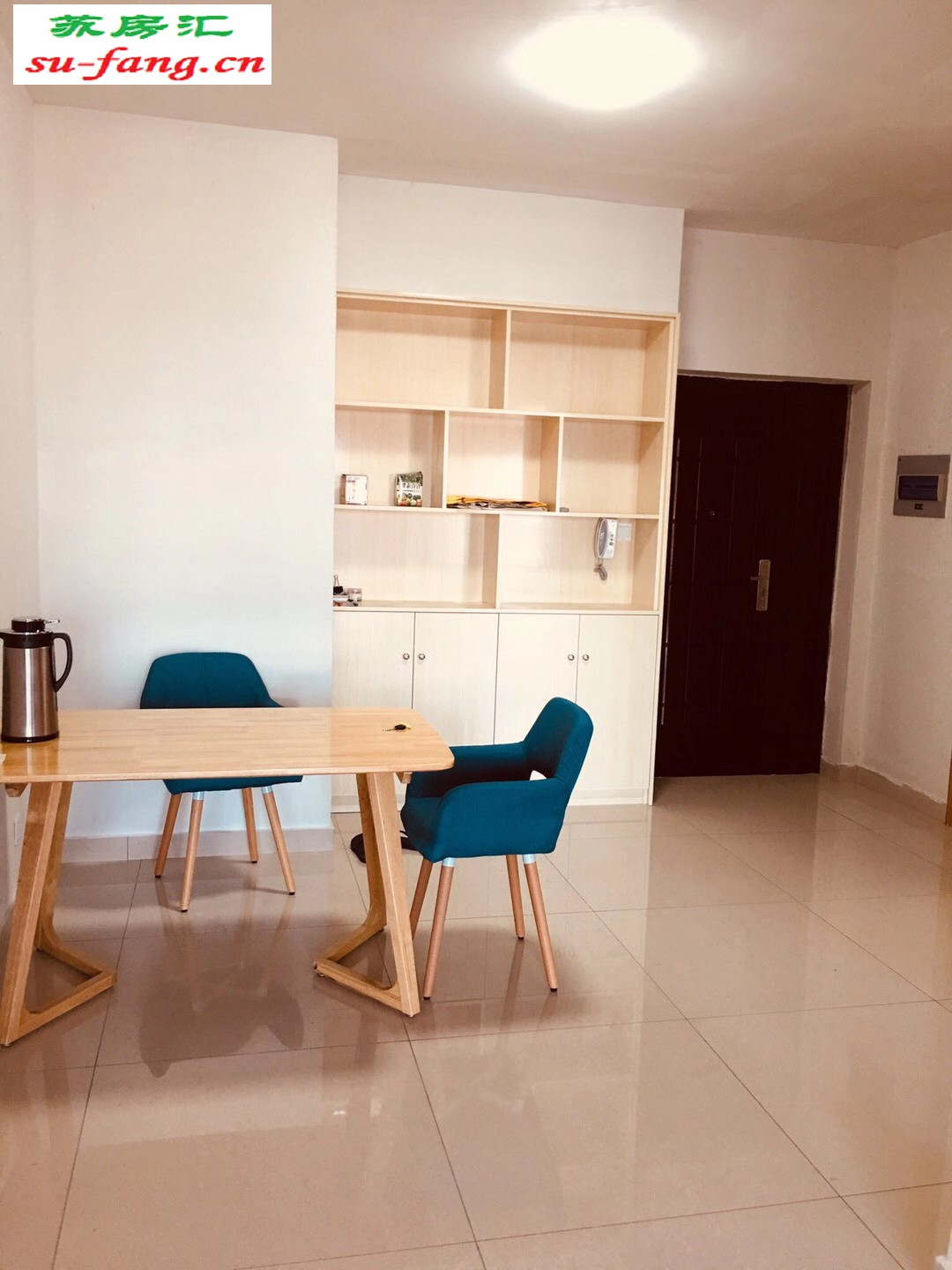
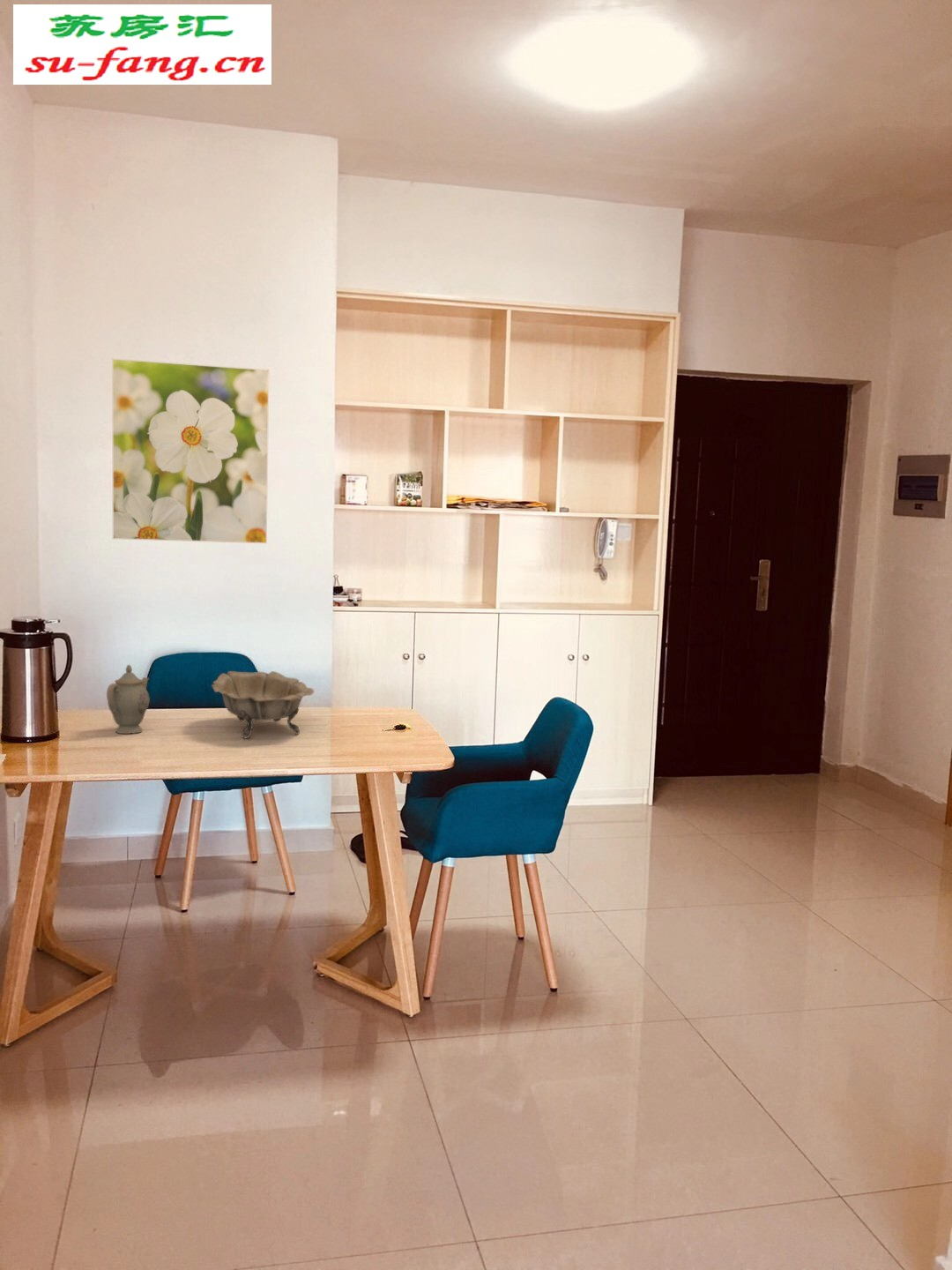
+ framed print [111,358,270,544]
+ chinaware [106,664,151,735]
+ decorative bowl [211,670,315,739]
